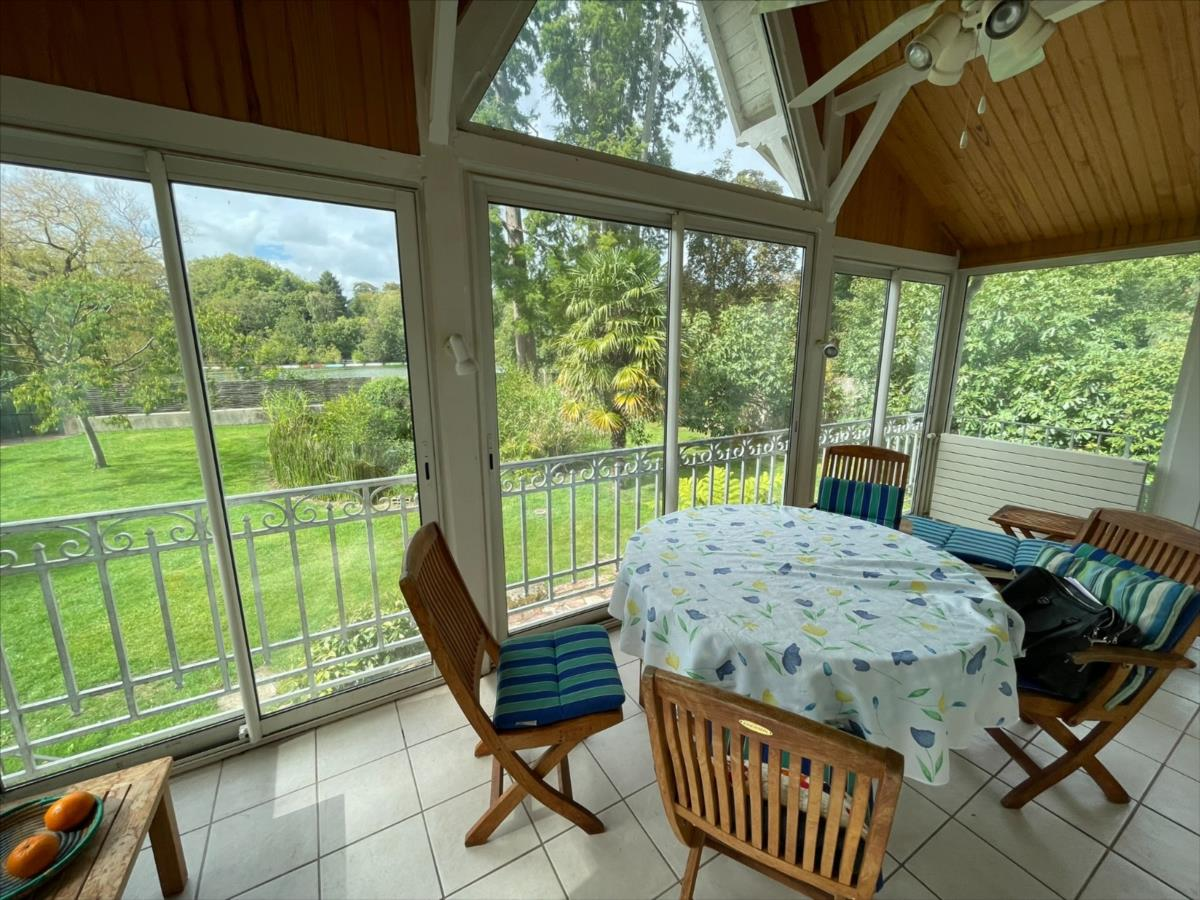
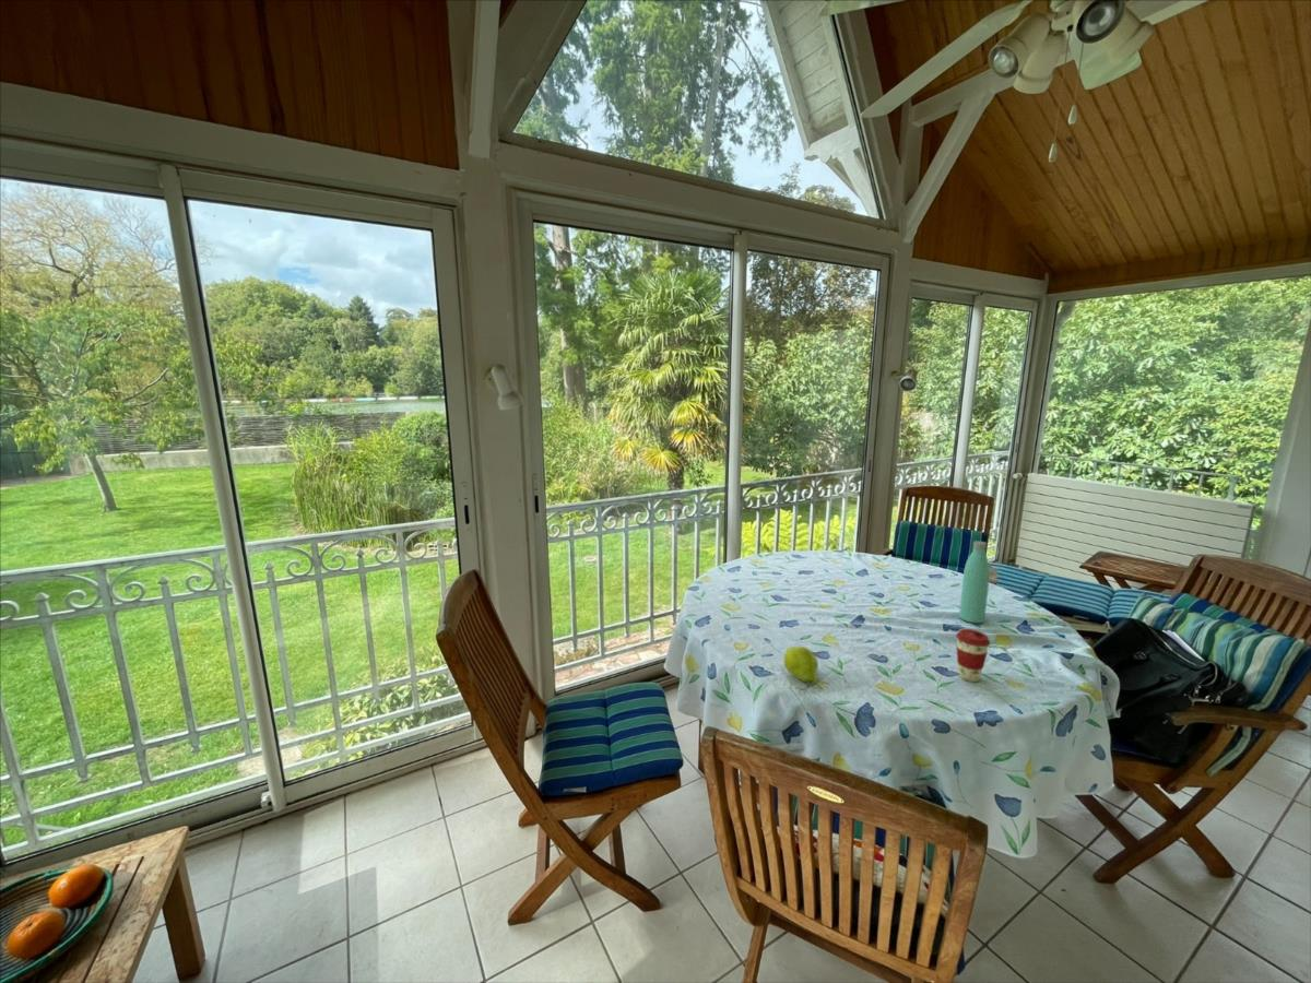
+ coffee cup [955,628,991,683]
+ fruit [783,646,819,690]
+ bottle [958,541,991,624]
